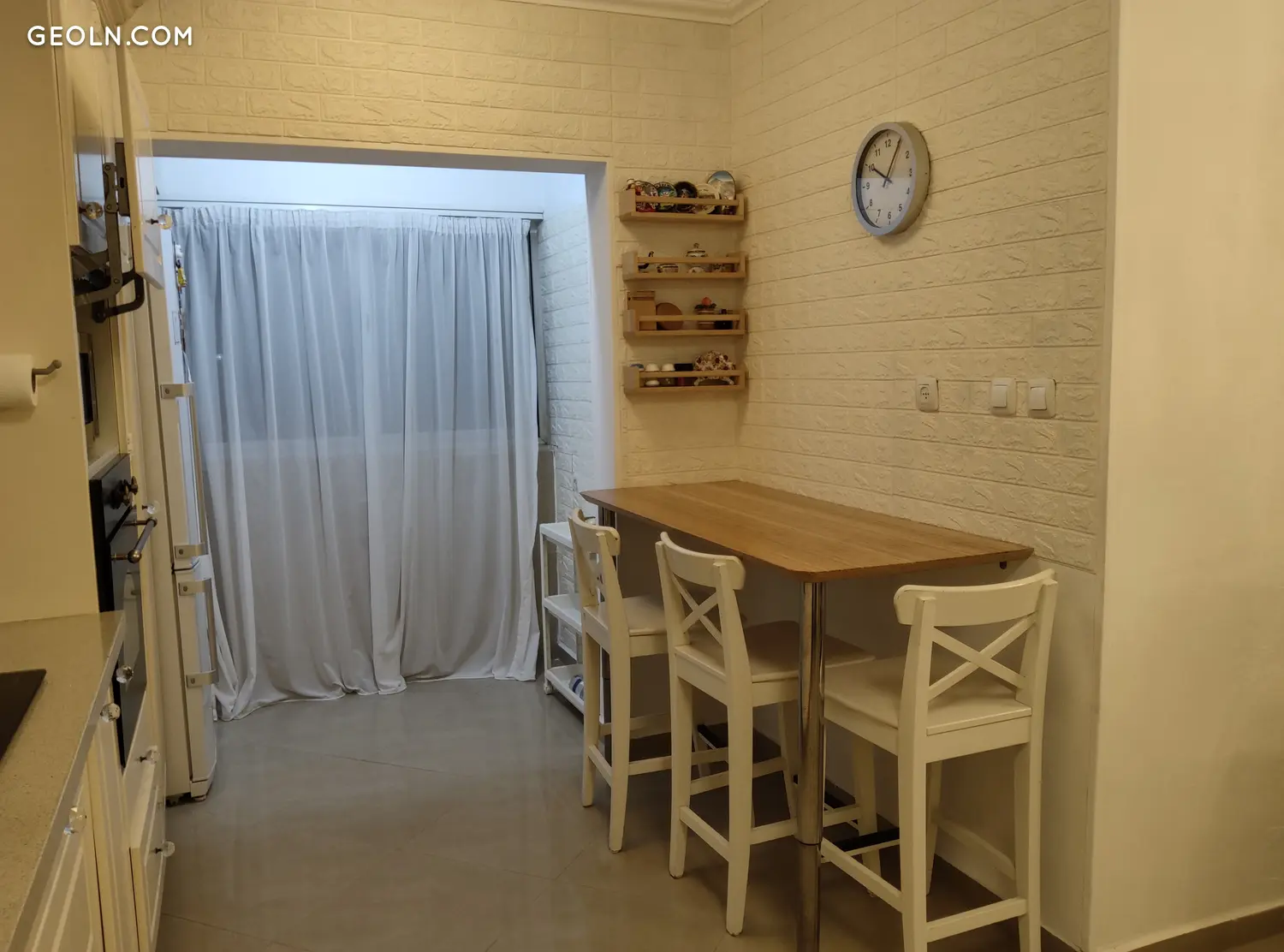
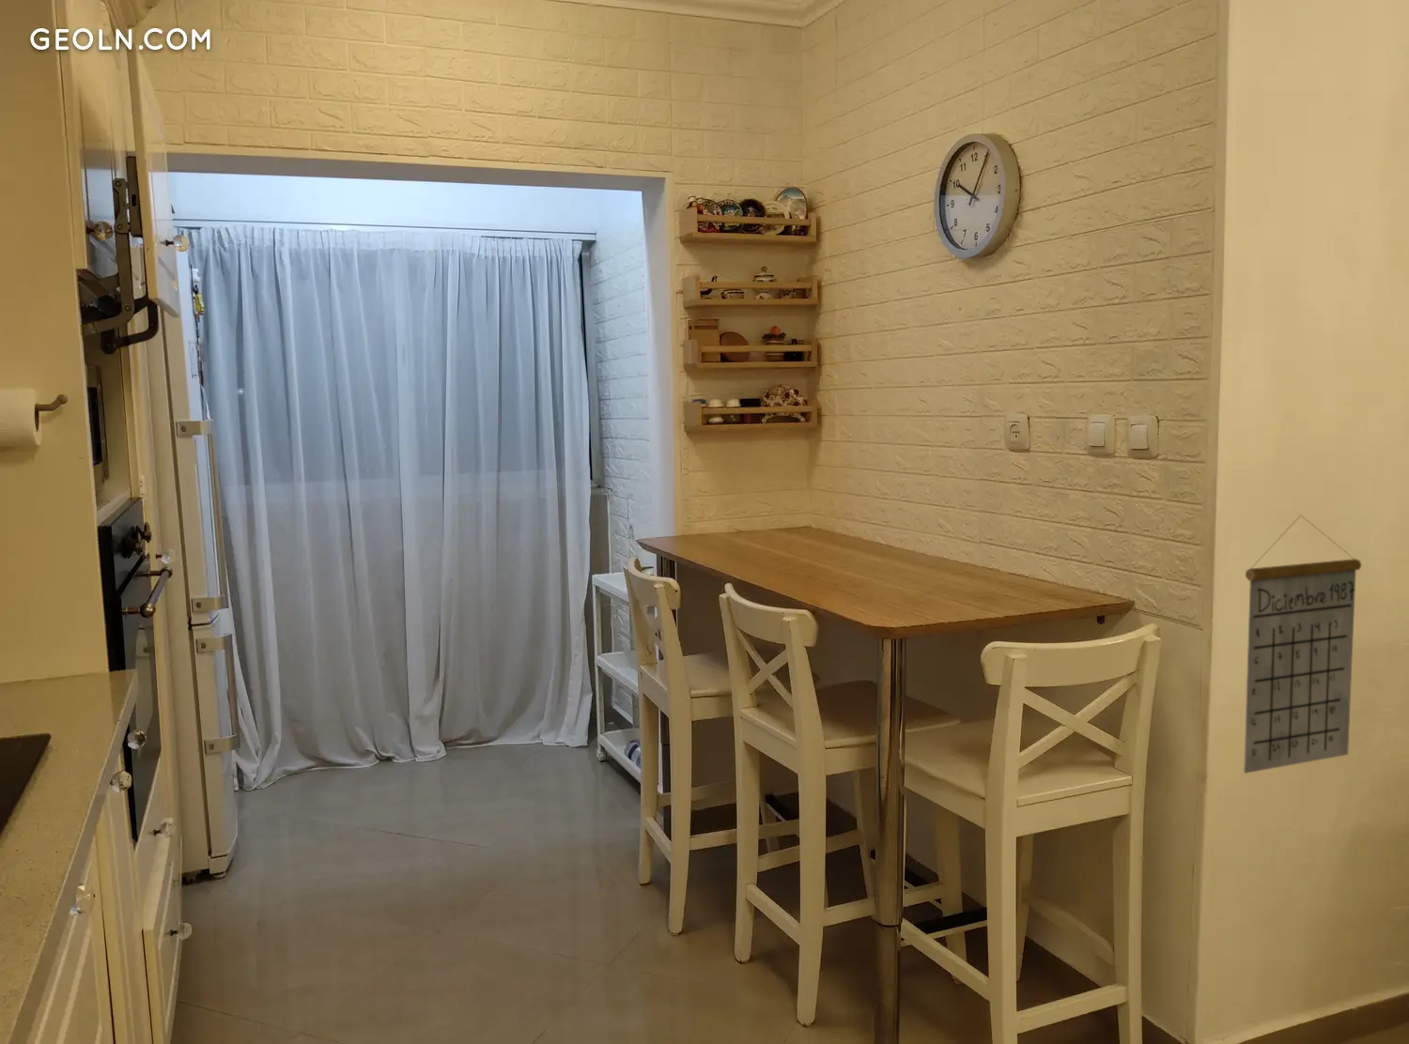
+ calendar [1242,514,1362,774]
